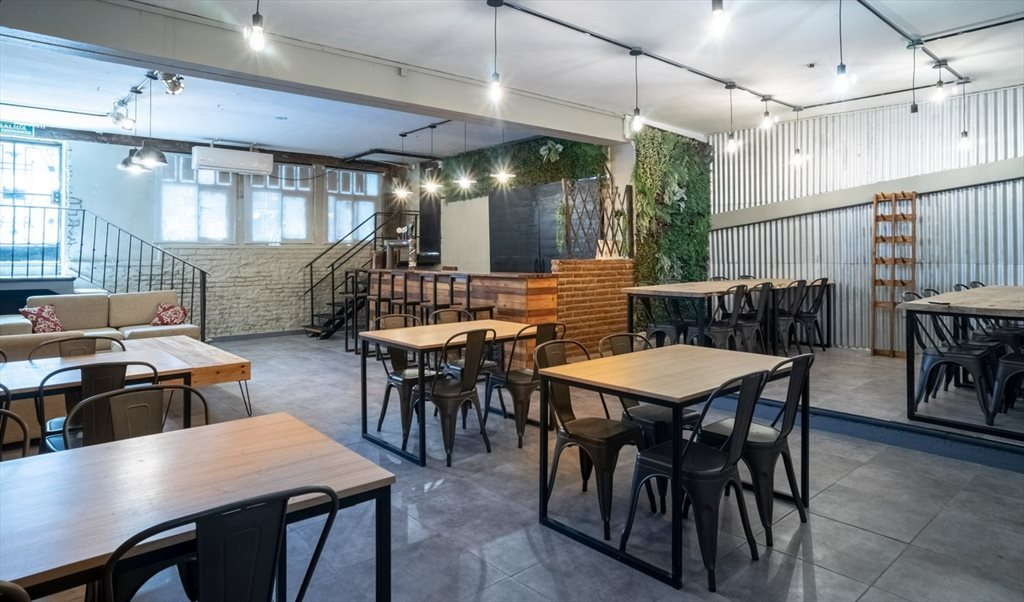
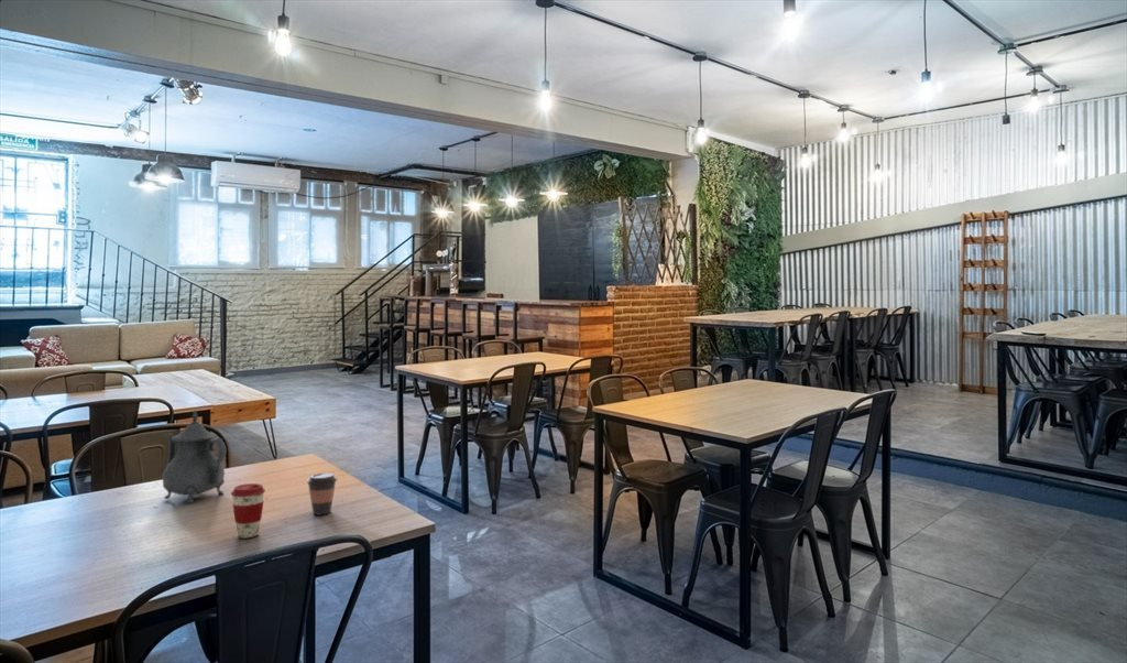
+ teapot [162,410,228,503]
+ coffee cup [306,472,338,517]
+ coffee cup [230,482,266,540]
